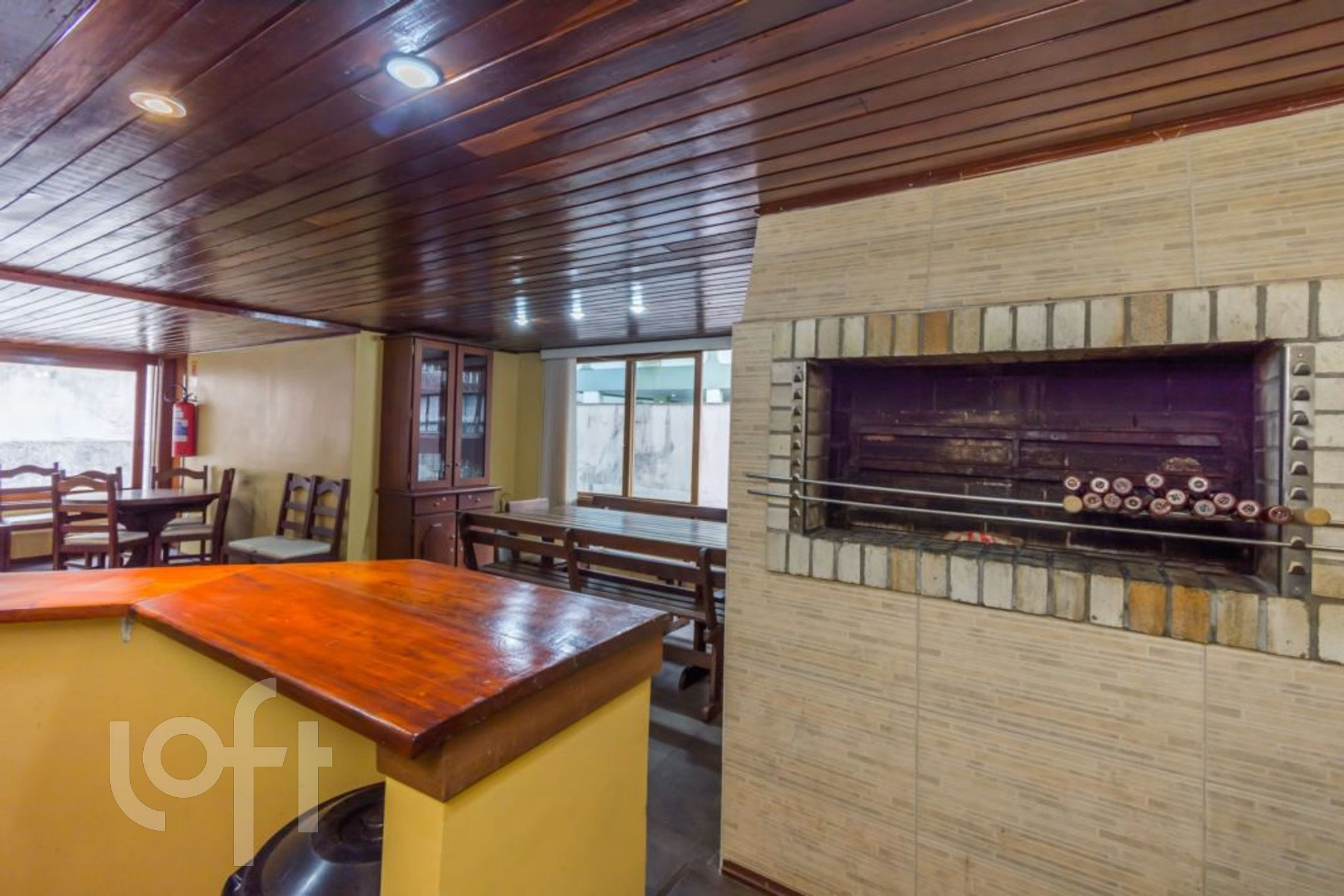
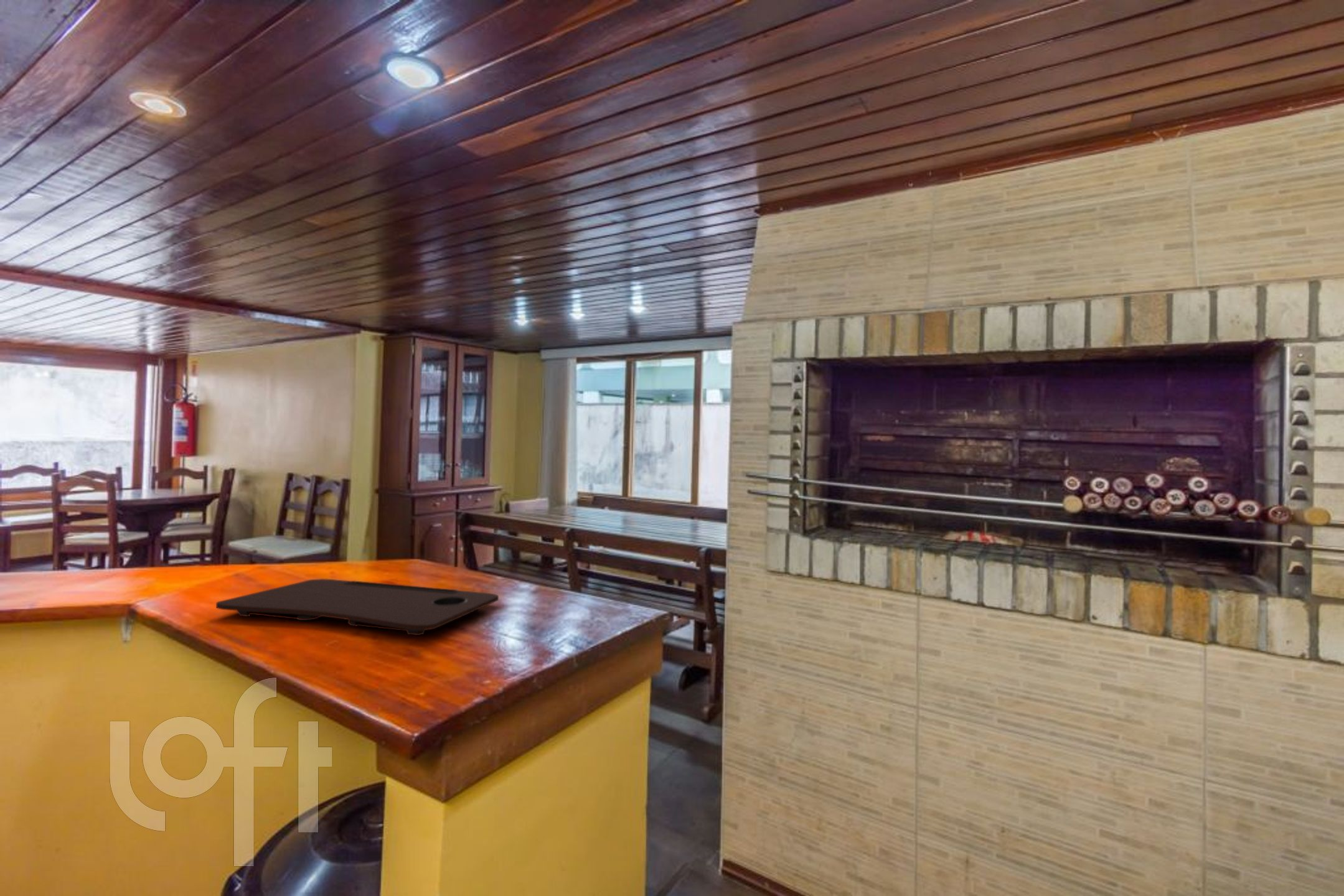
+ cutting board [215,578,499,636]
